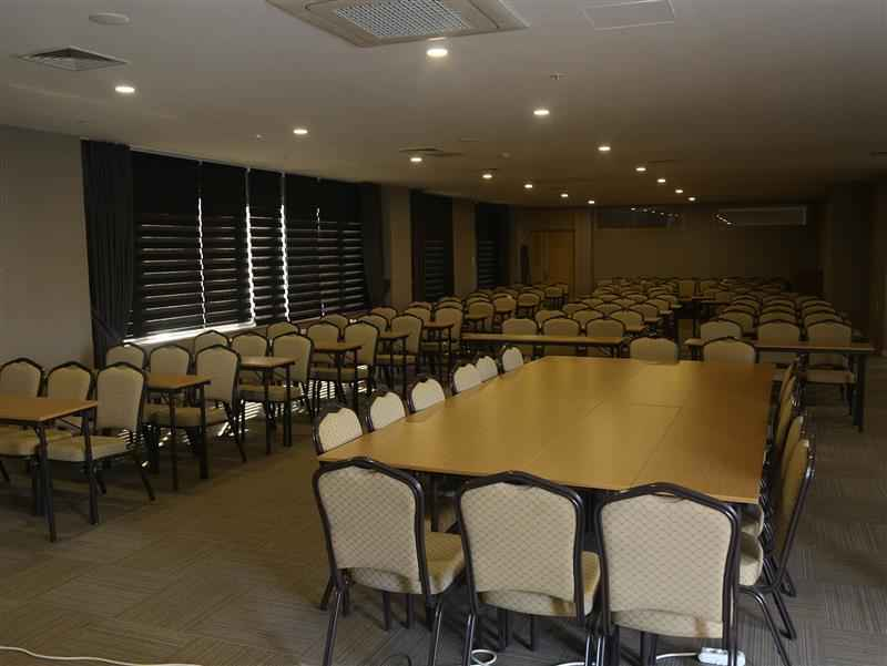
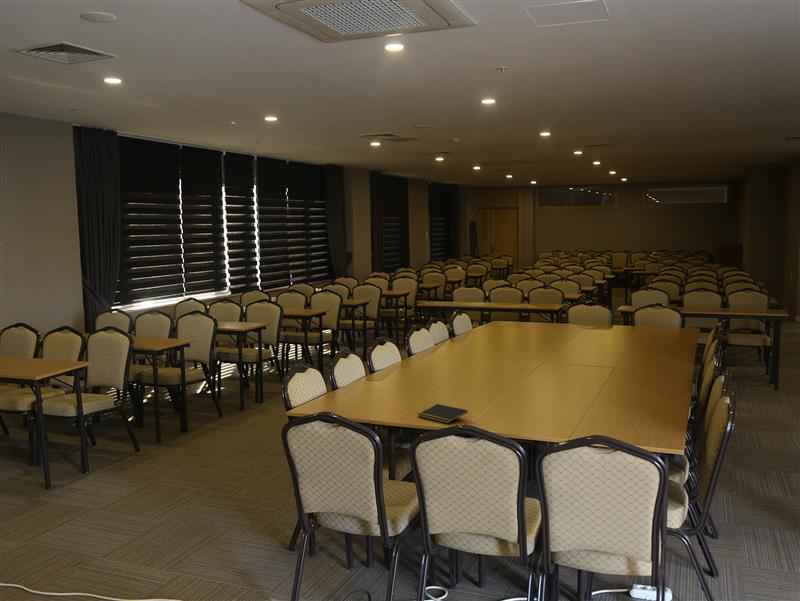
+ notepad [417,403,469,424]
